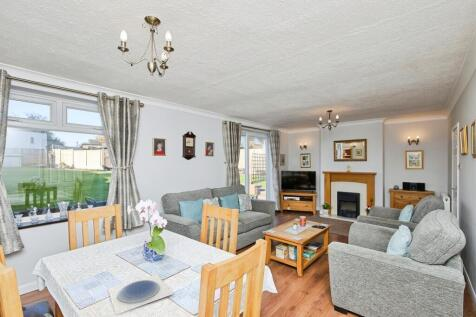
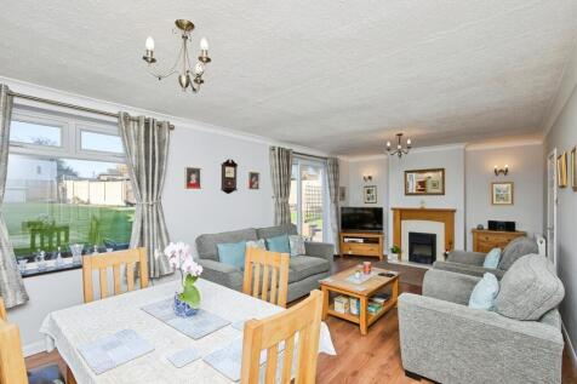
- plate [107,273,174,315]
